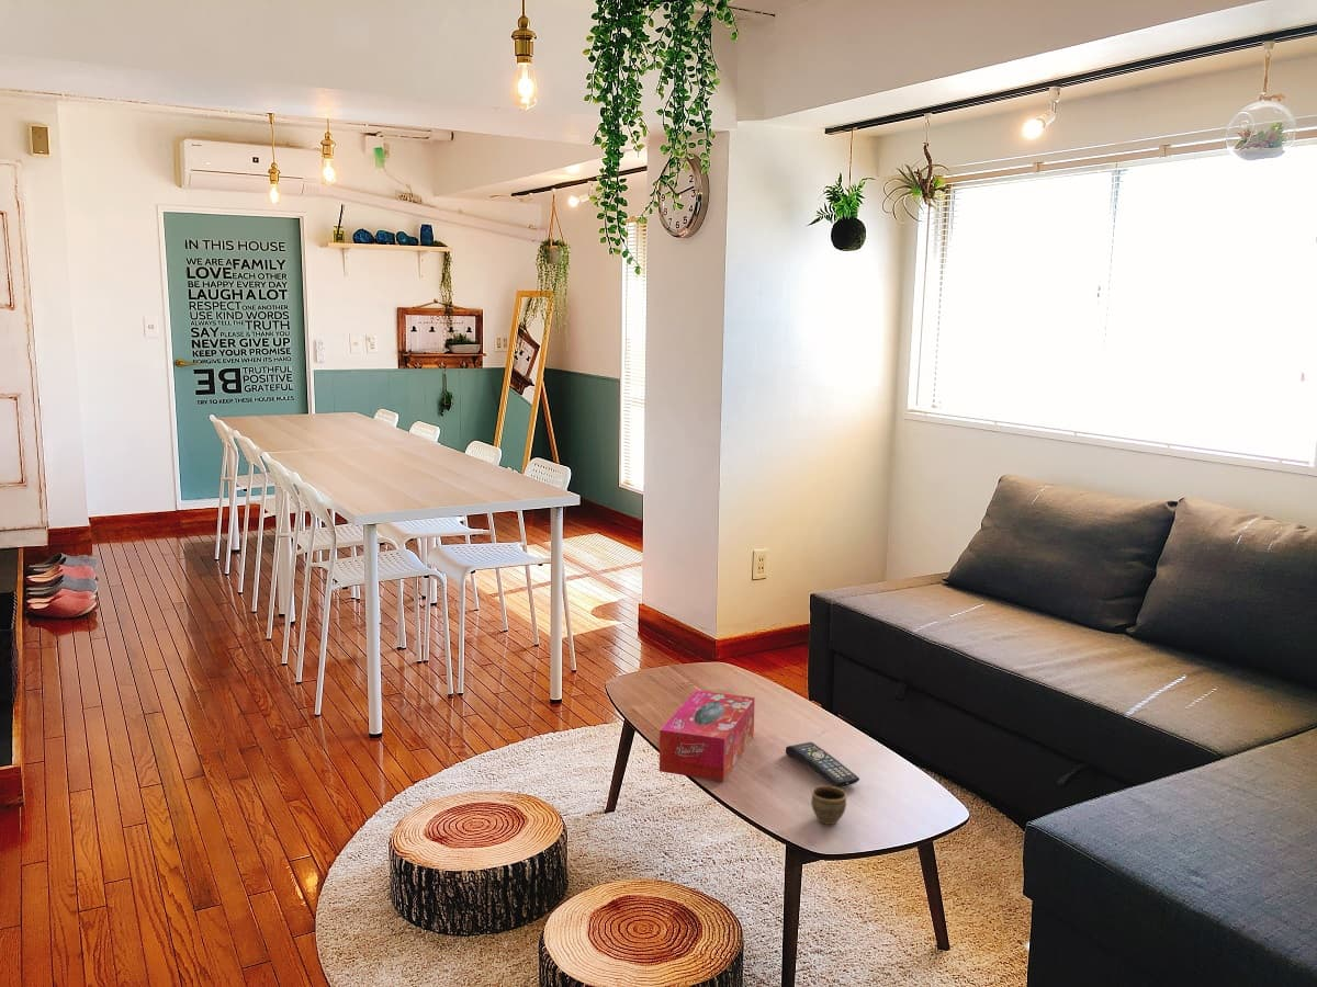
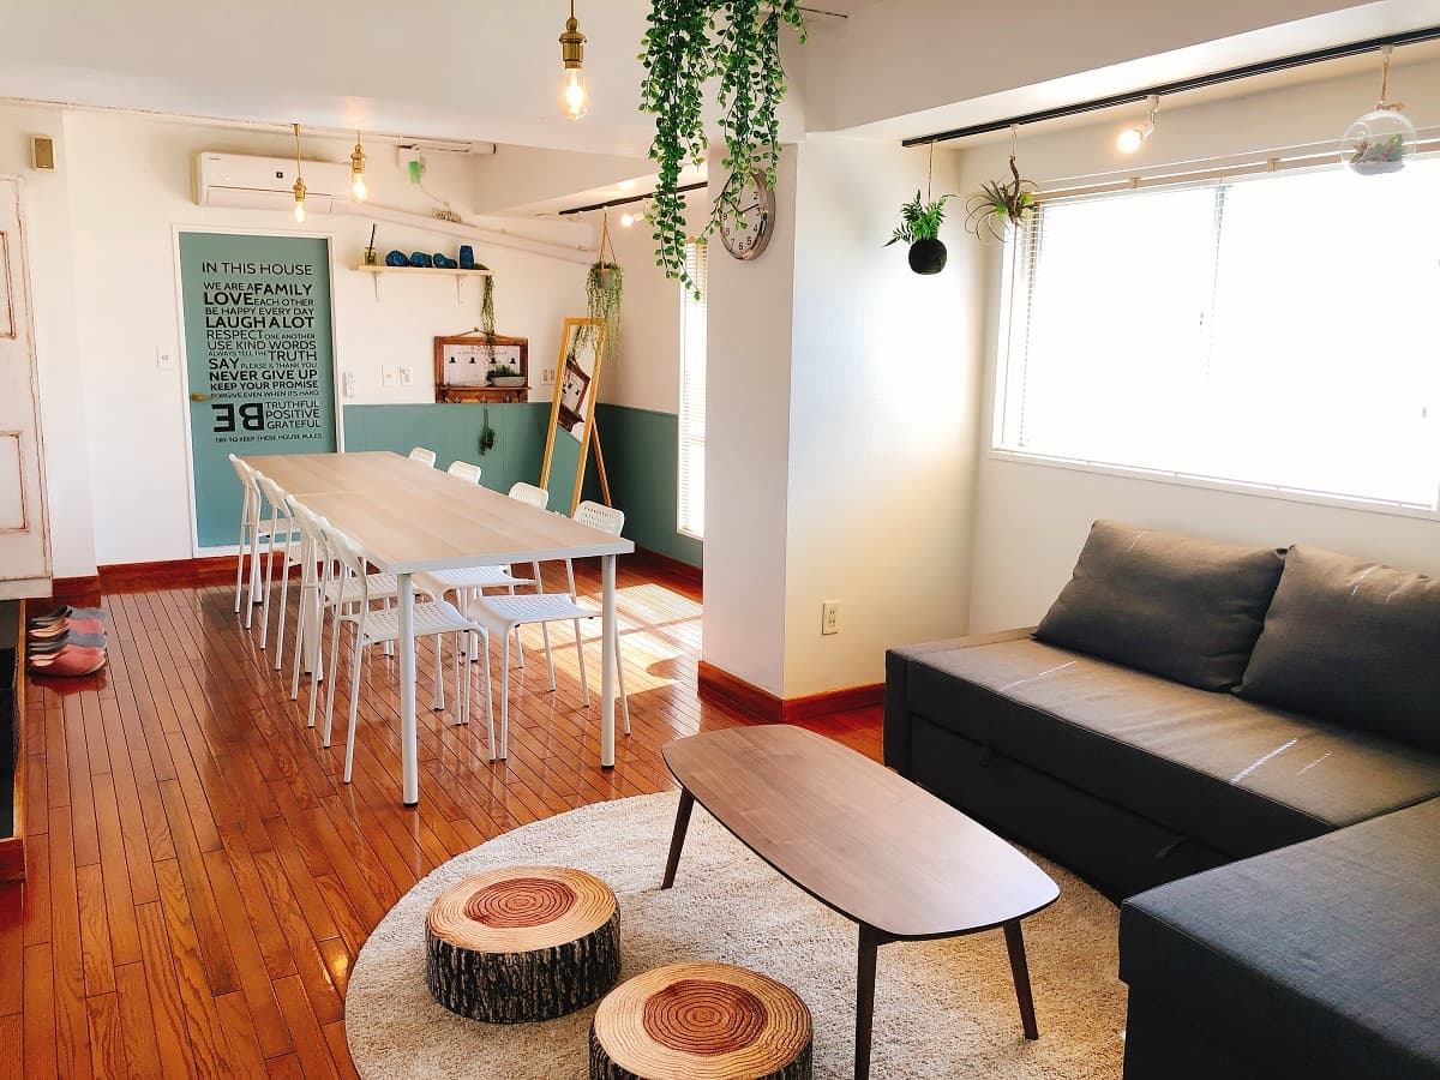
- cup [810,784,848,826]
- remote control [785,741,860,789]
- tissue box [658,689,756,782]
